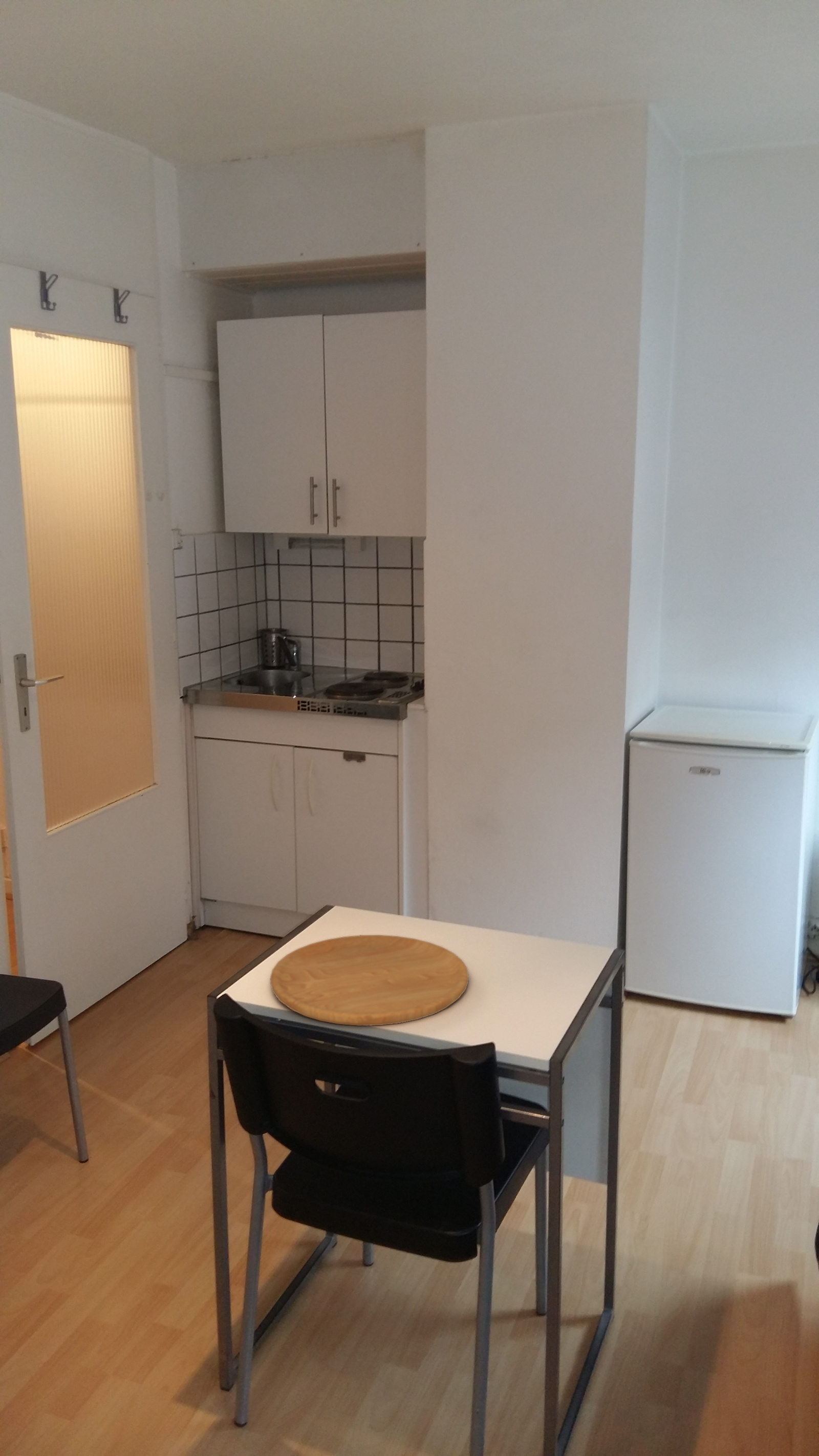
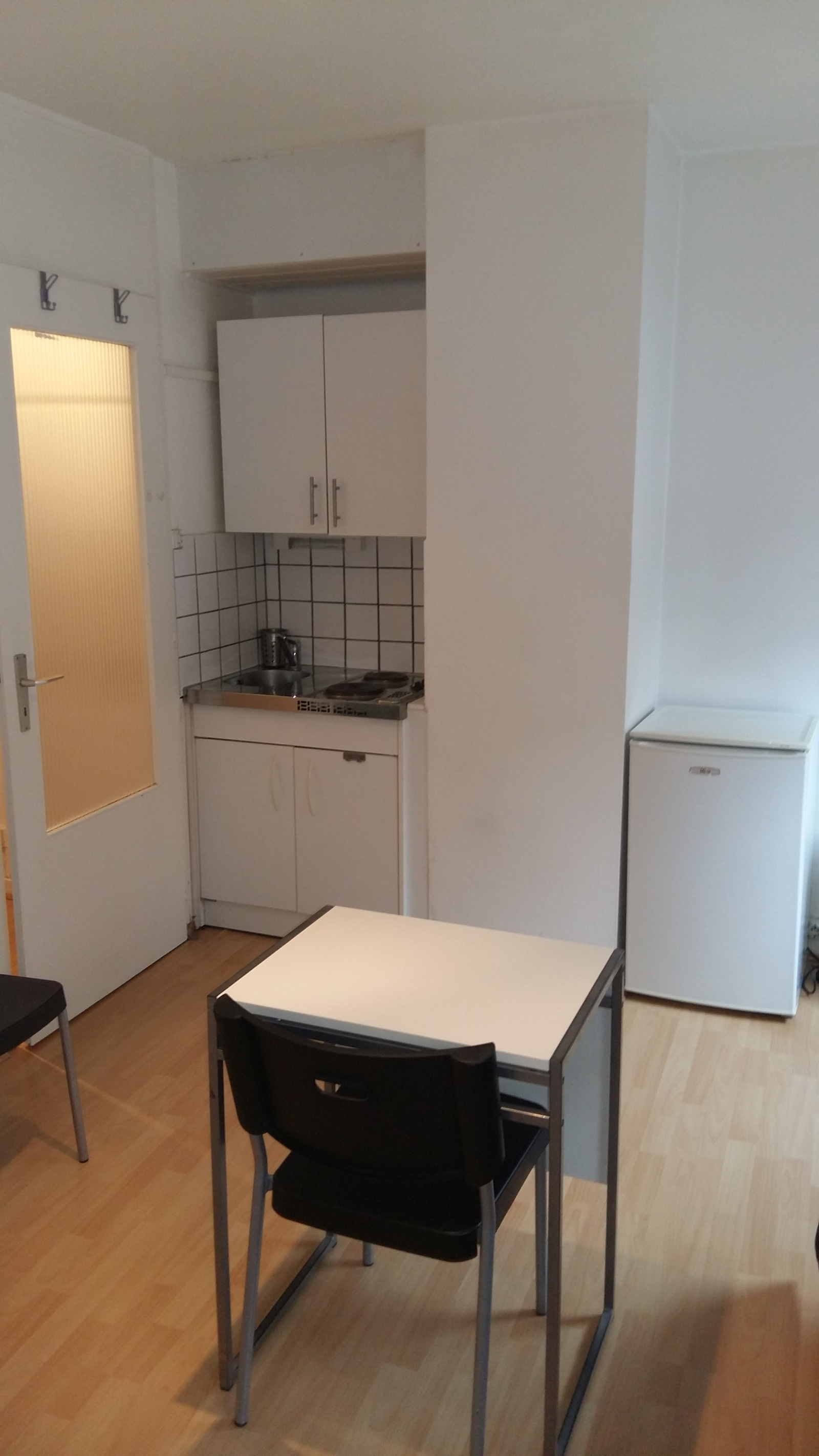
- cutting board [270,934,469,1026]
